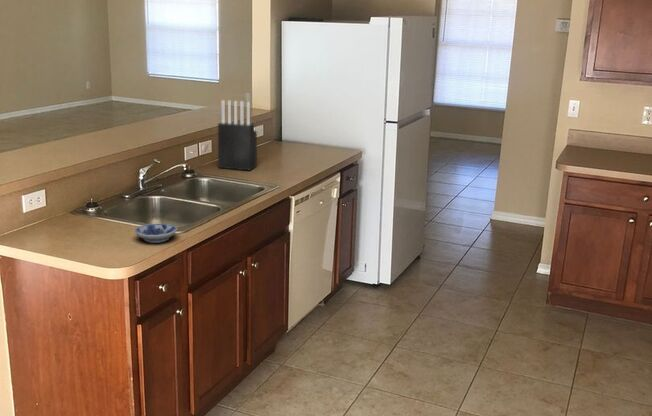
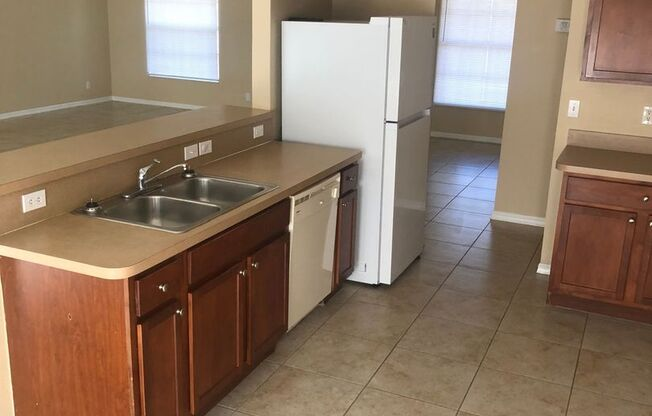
- bowl [134,223,178,244]
- knife block [217,99,258,172]
